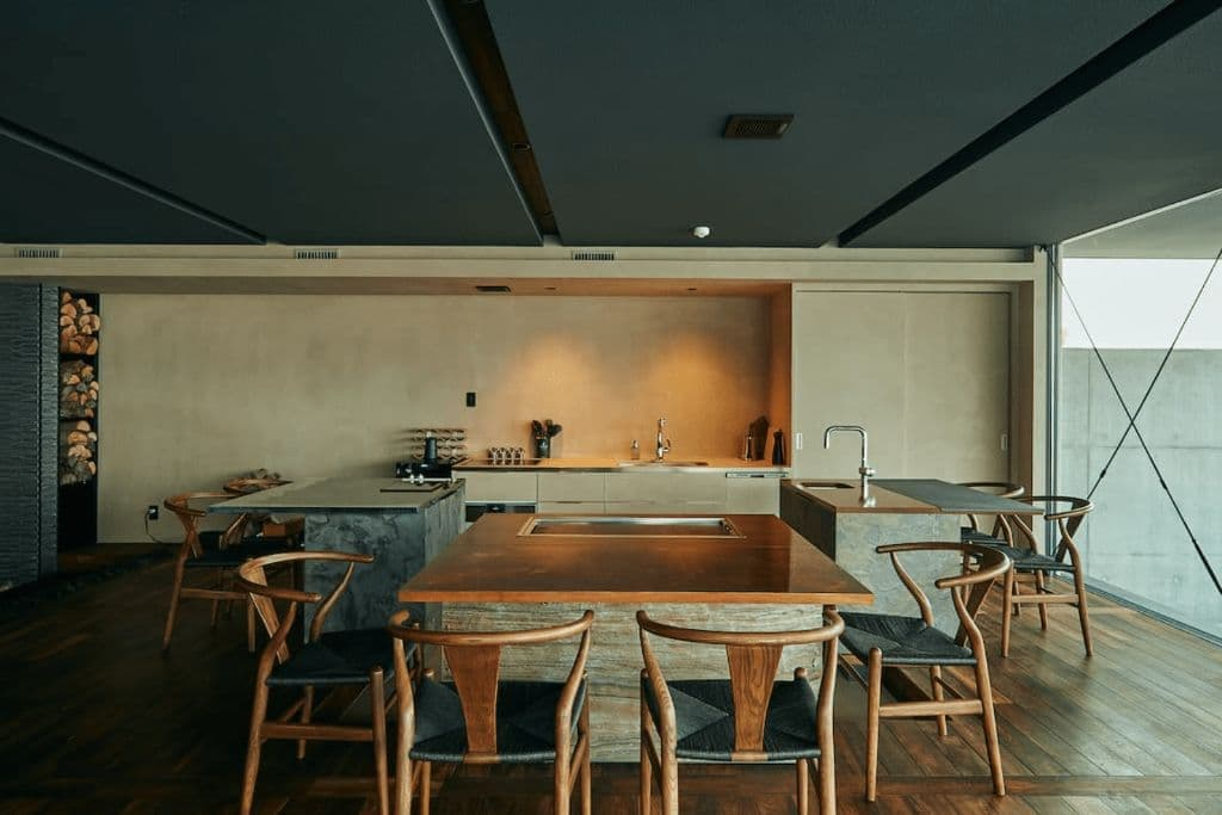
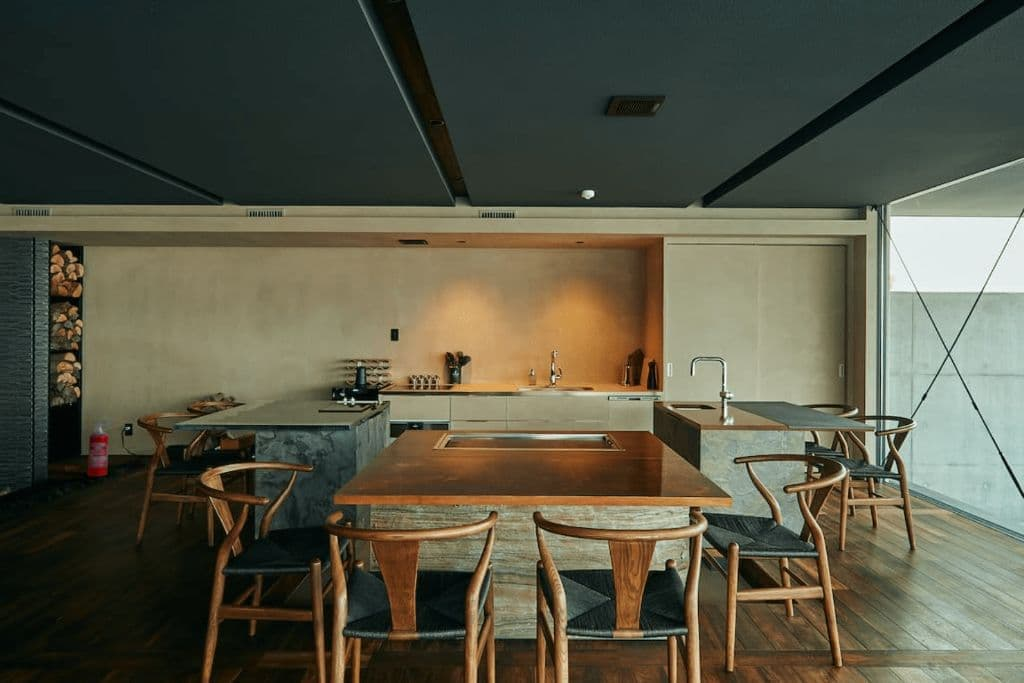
+ fire extinguisher [87,417,114,478]
